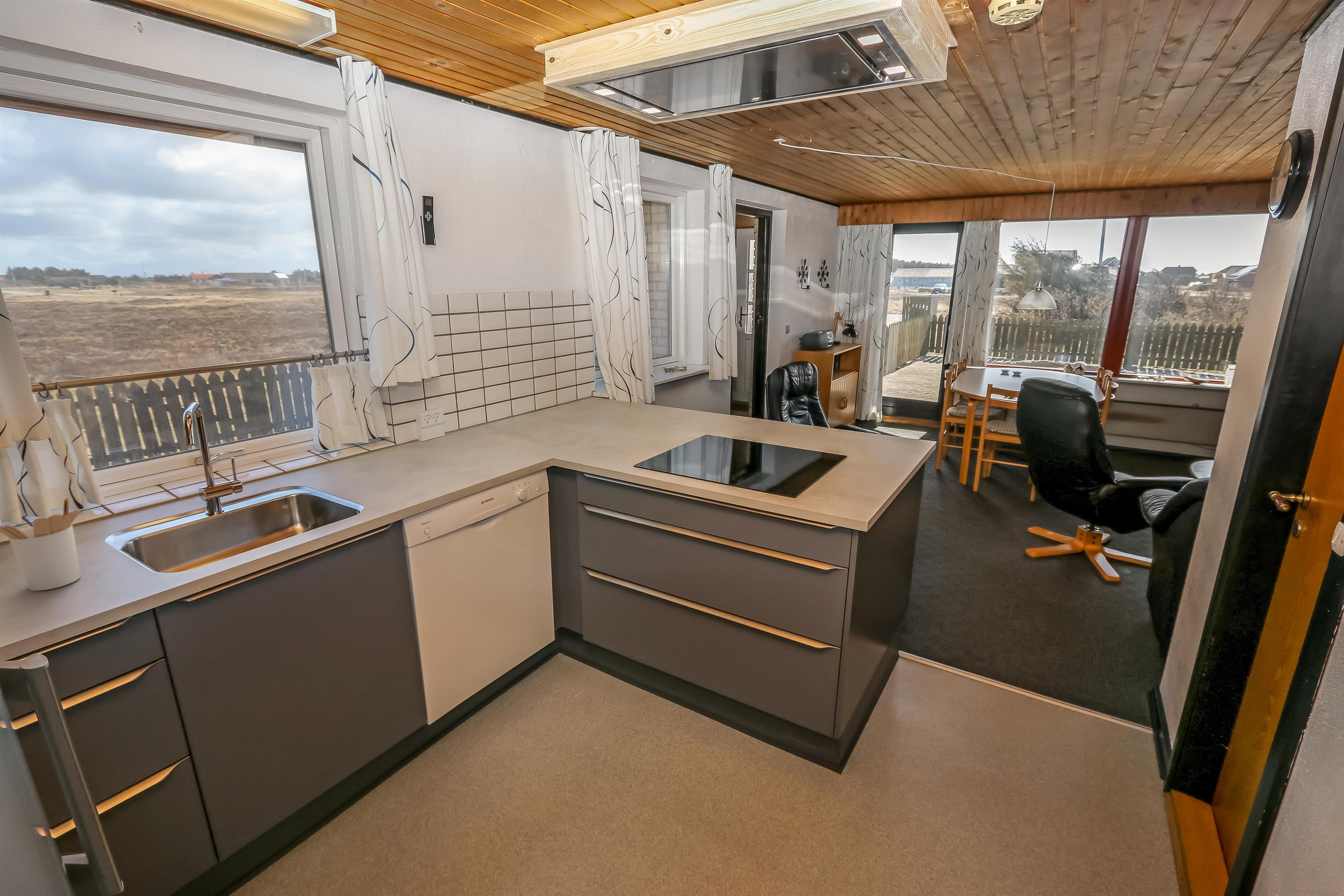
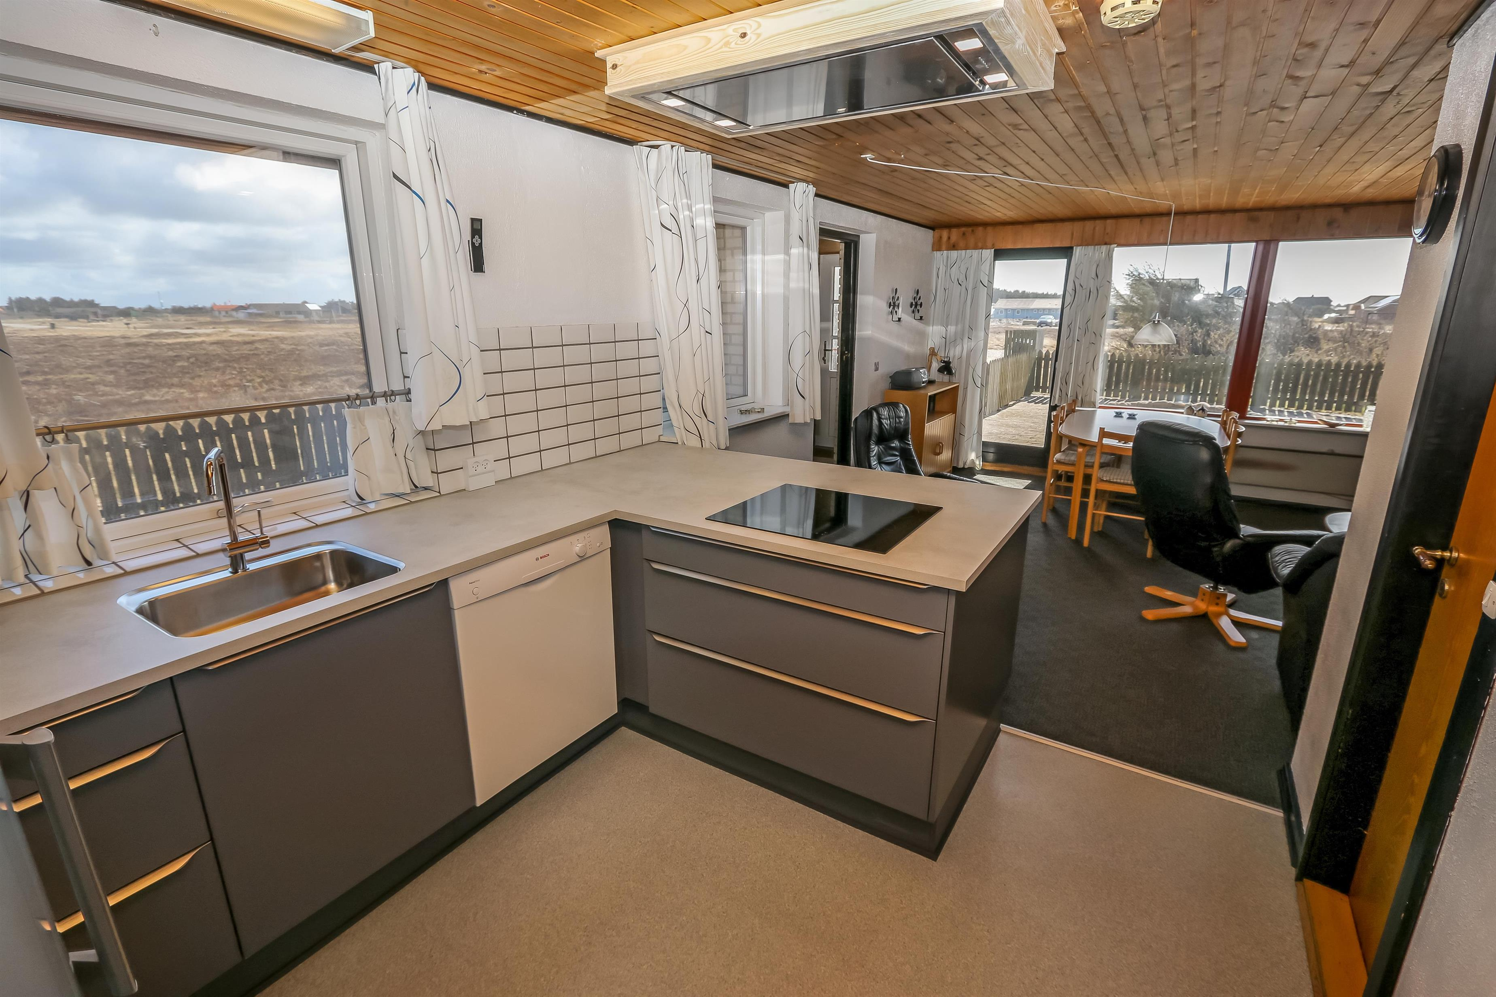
- utensil holder [0,497,81,591]
